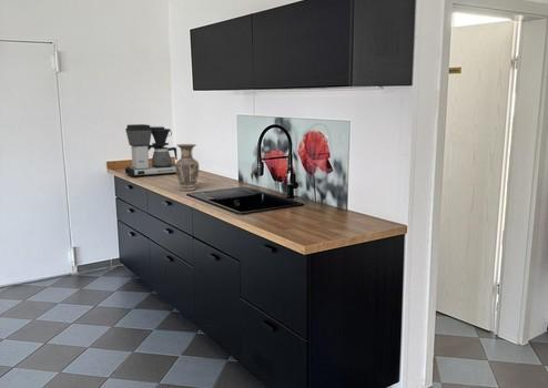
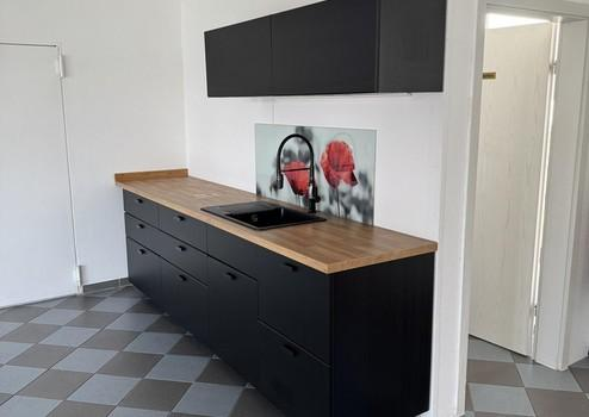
- coffee maker [124,123,179,178]
- vase [174,143,200,192]
